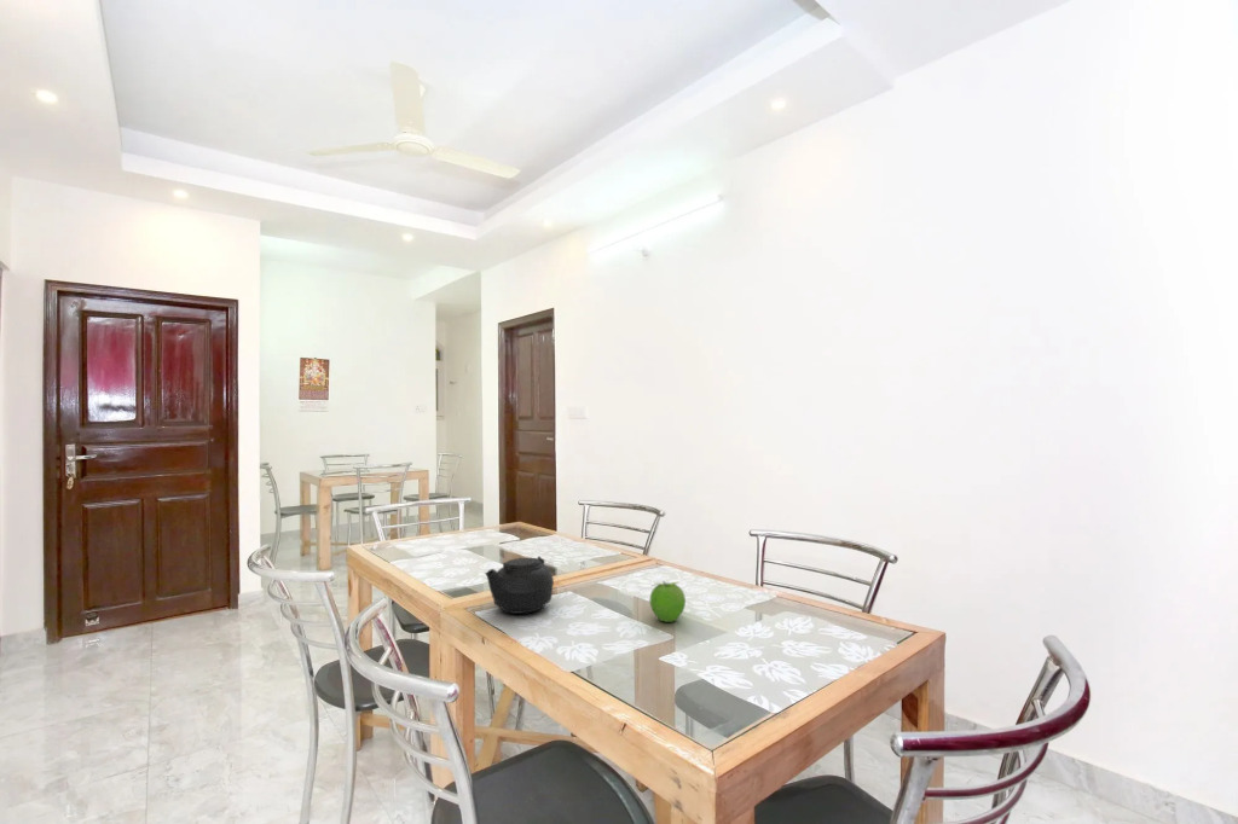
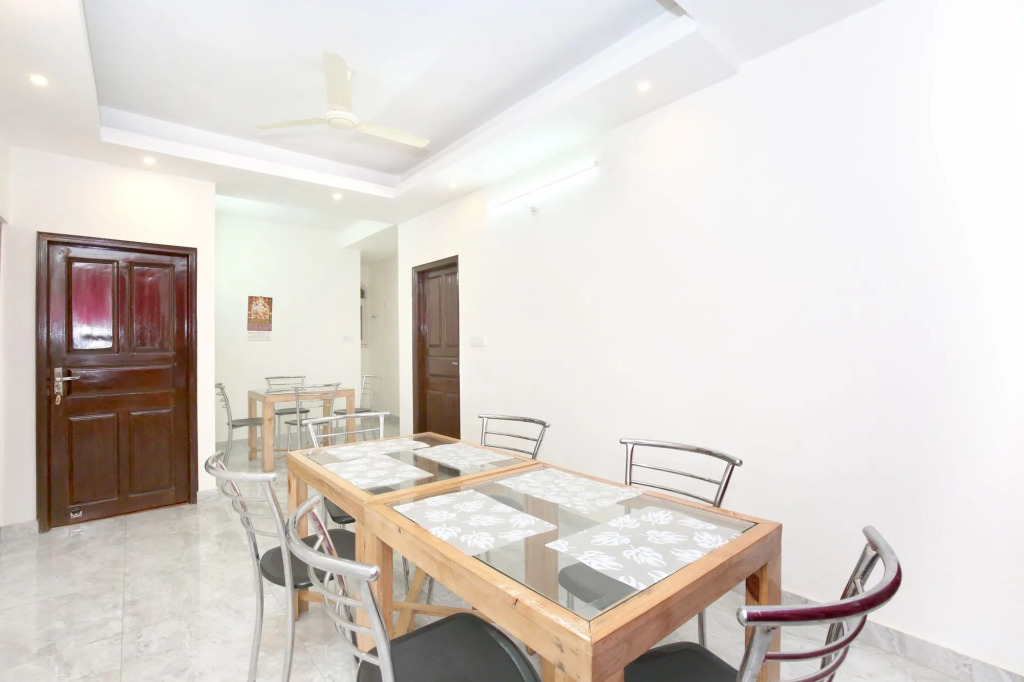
- teapot [484,555,555,615]
- fruit [648,580,687,623]
